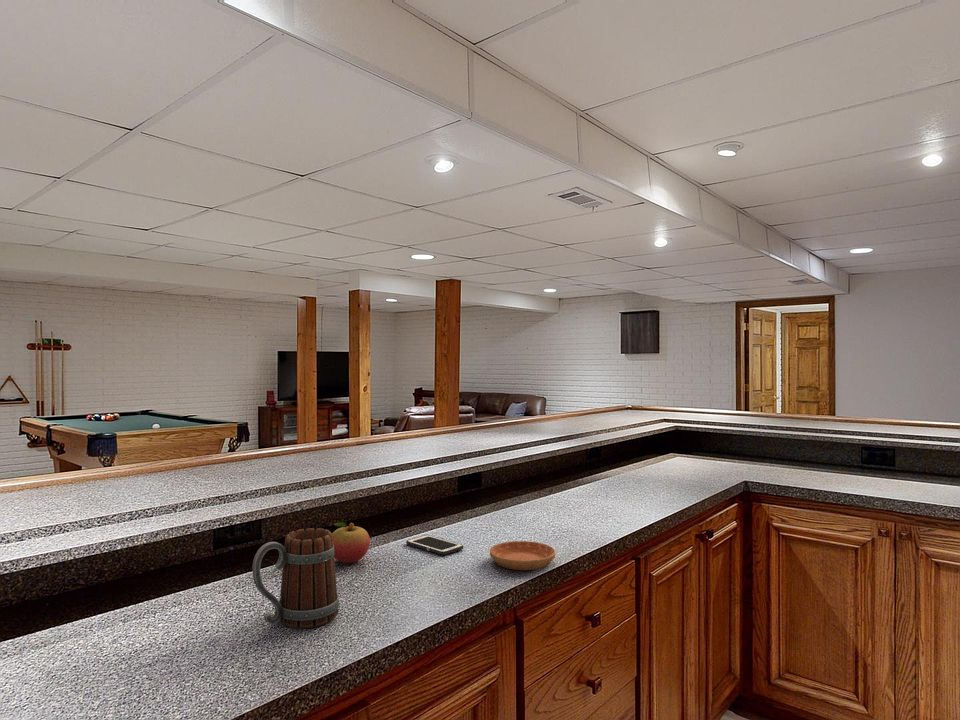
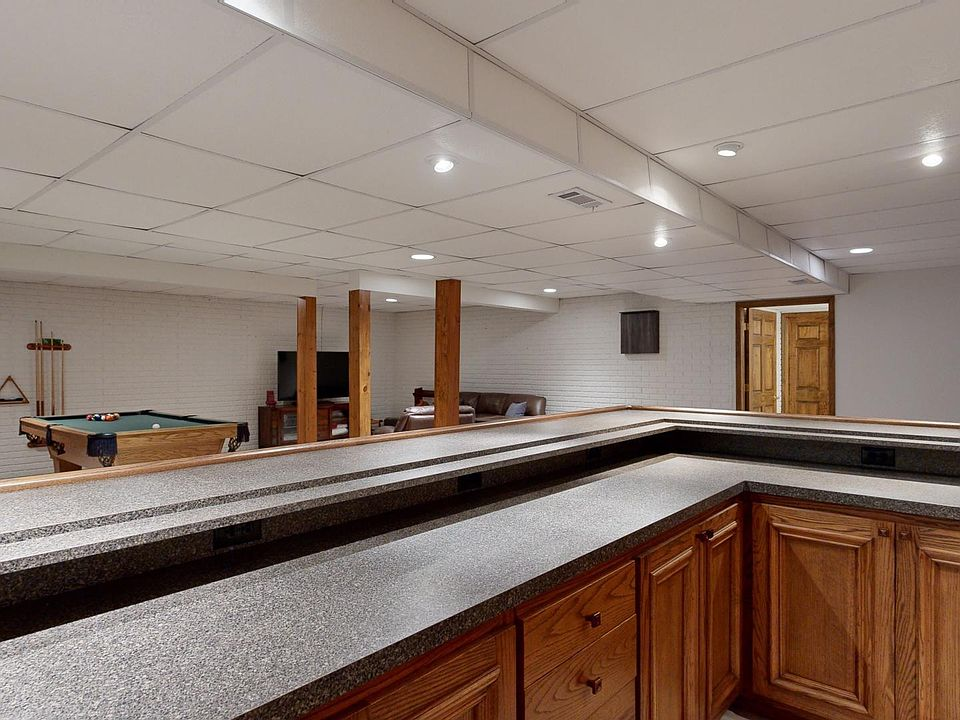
- beer mug [251,527,340,629]
- saucer [489,540,557,571]
- cell phone [405,534,464,556]
- fruit [331,521,371,564]
